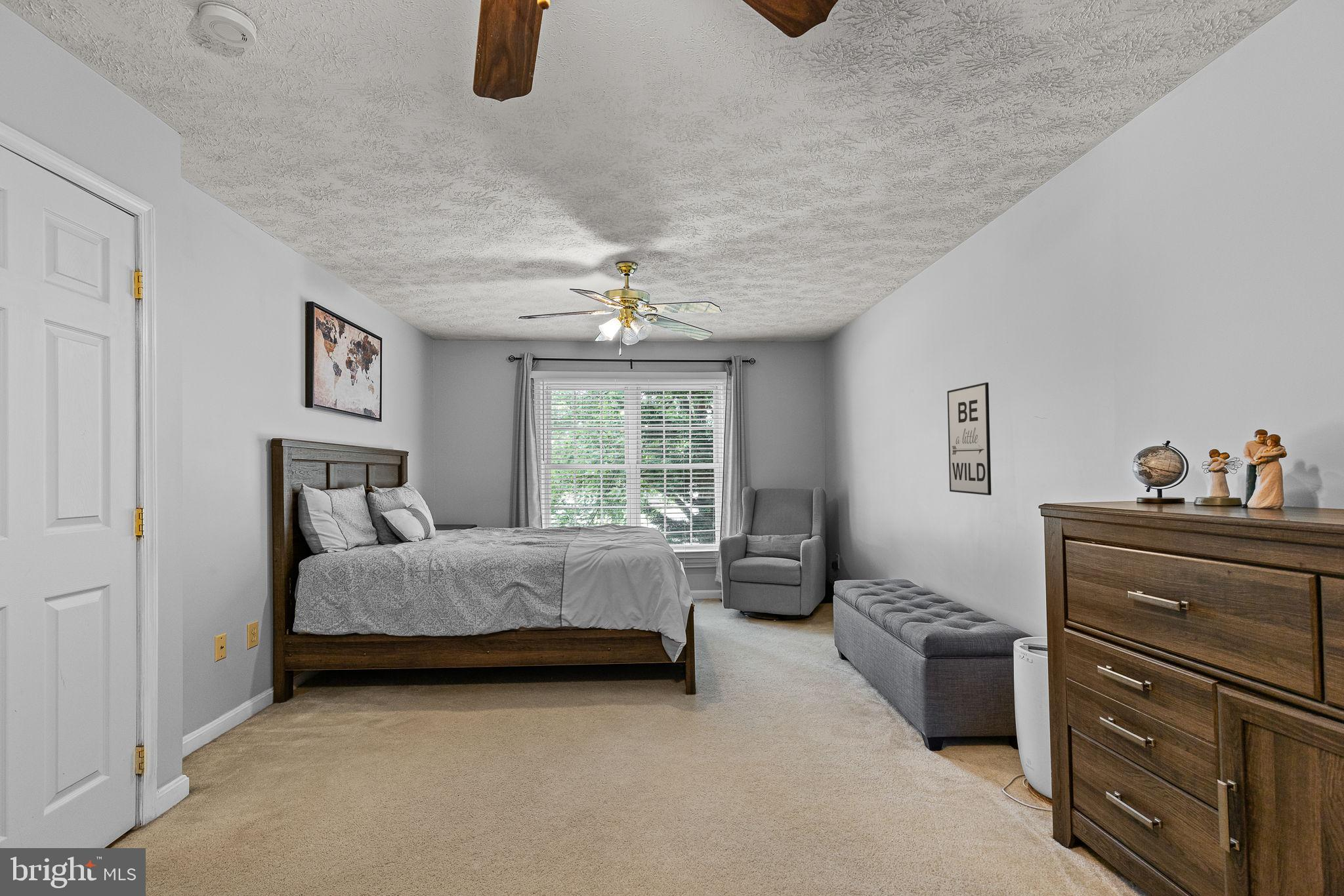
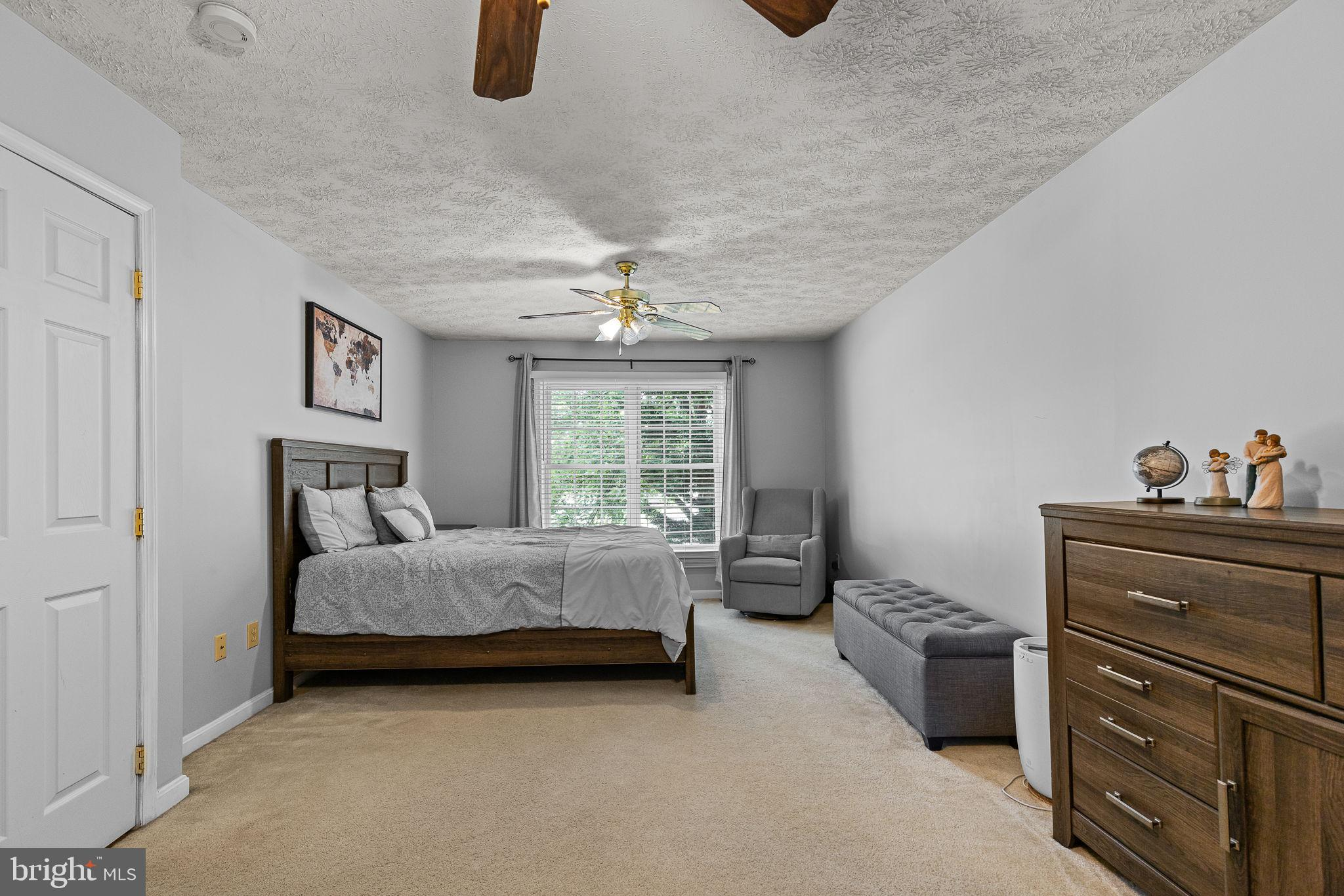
- wall art [947,382,992,496]
